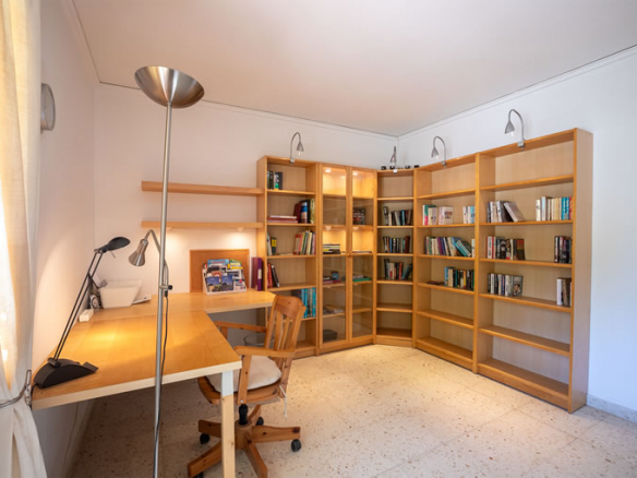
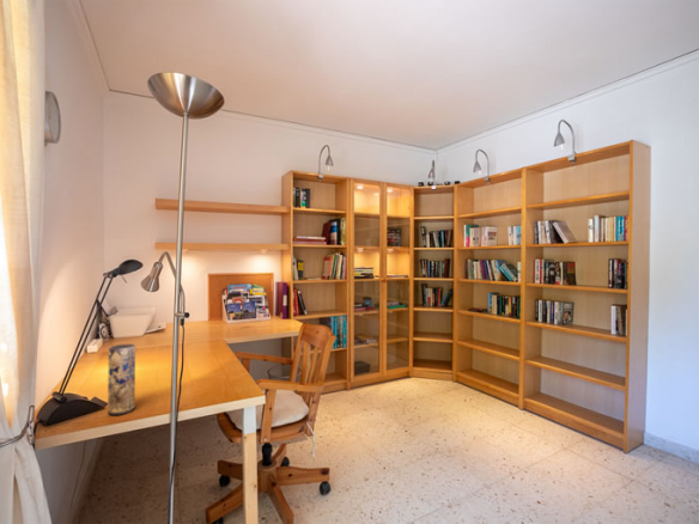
+ vase [107,343,136,416]
